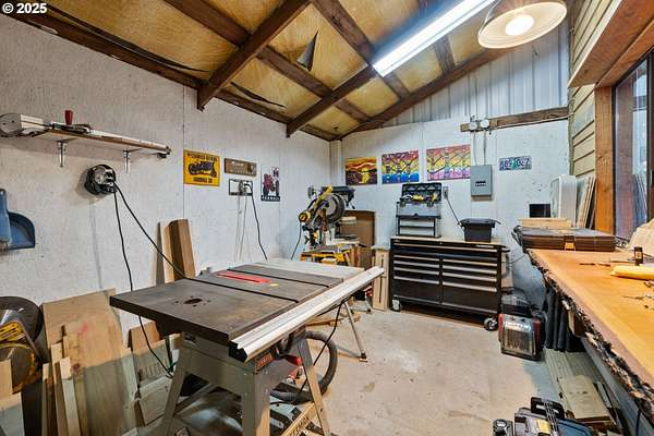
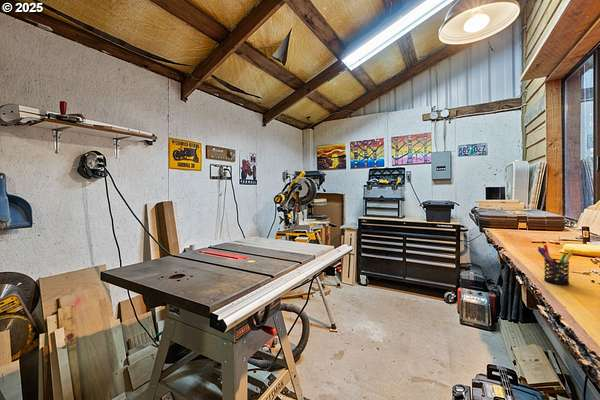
+ pen holder [537,244,575,286]
